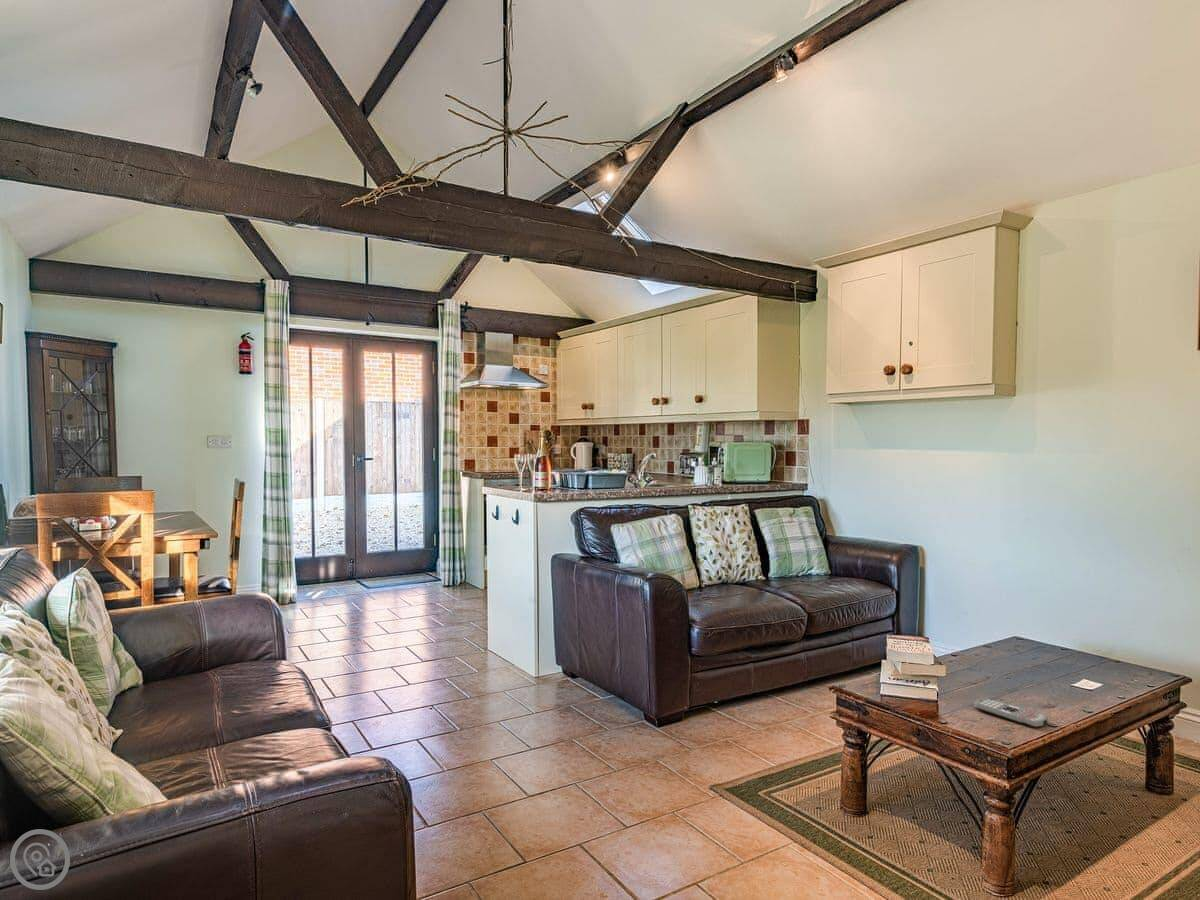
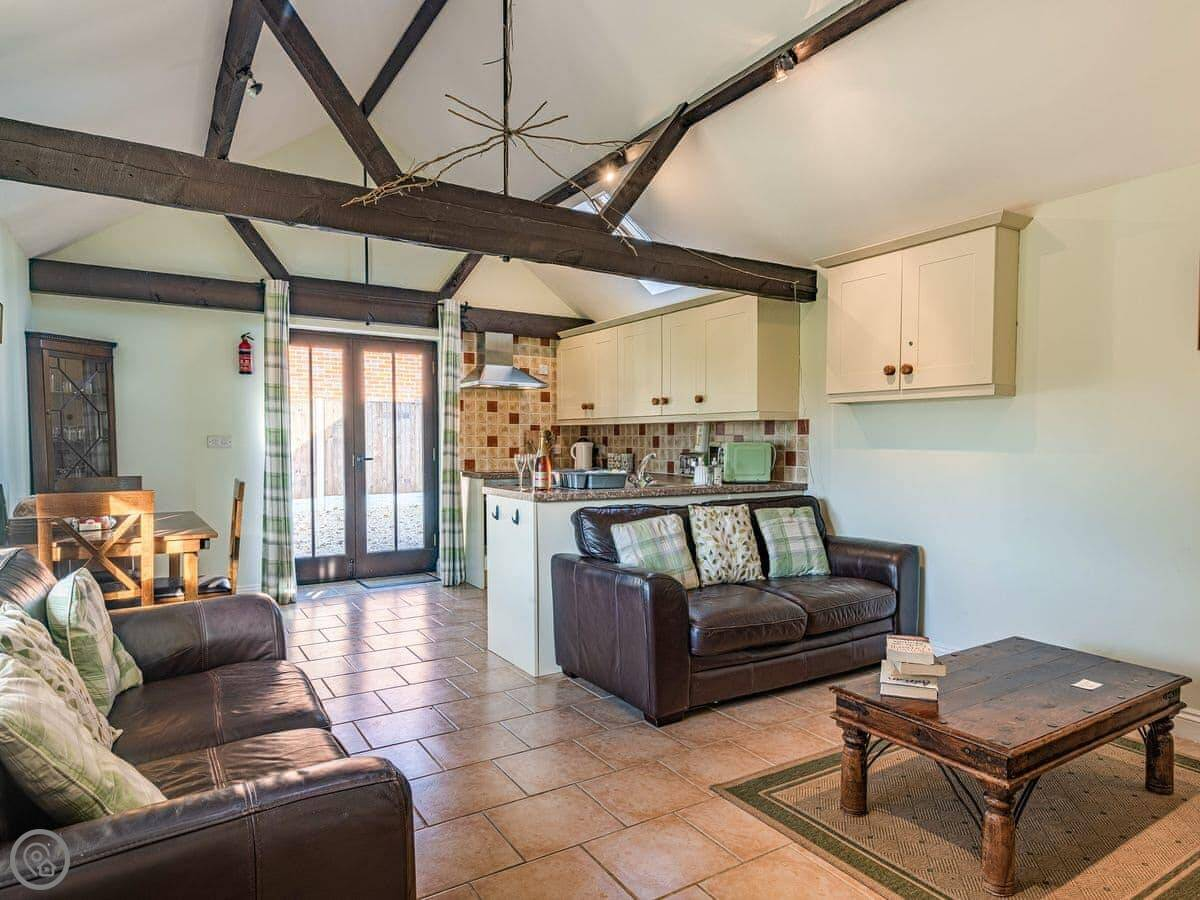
- remote control [973,698,1050,729]
